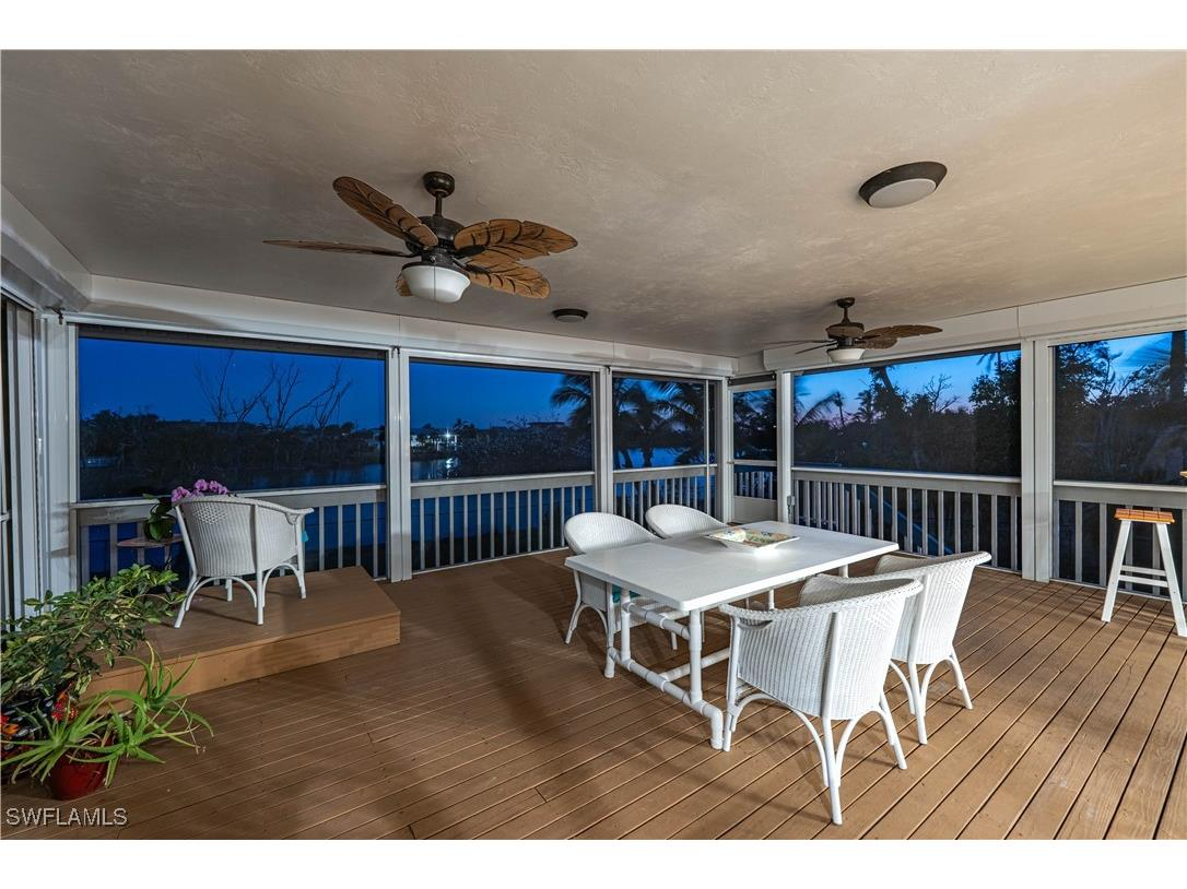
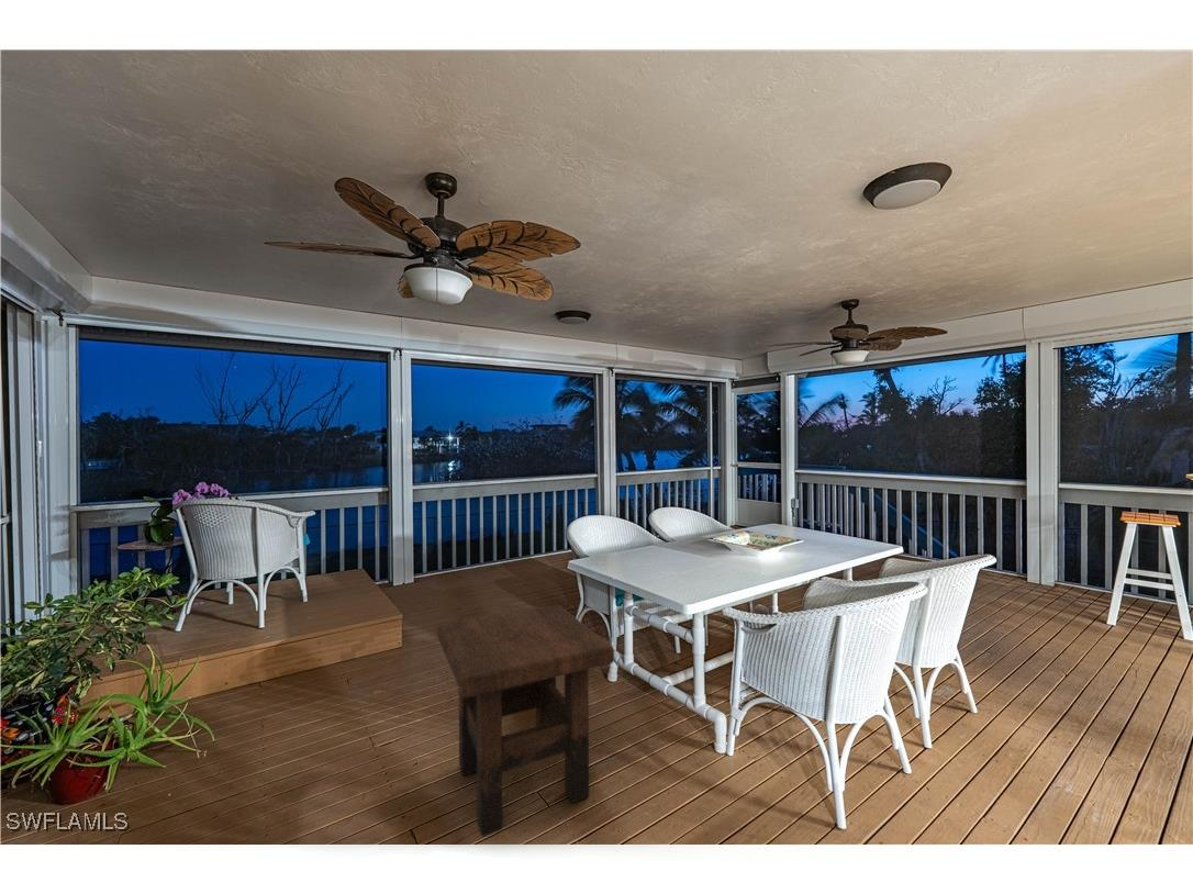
+ side table [436,604,615,837]
